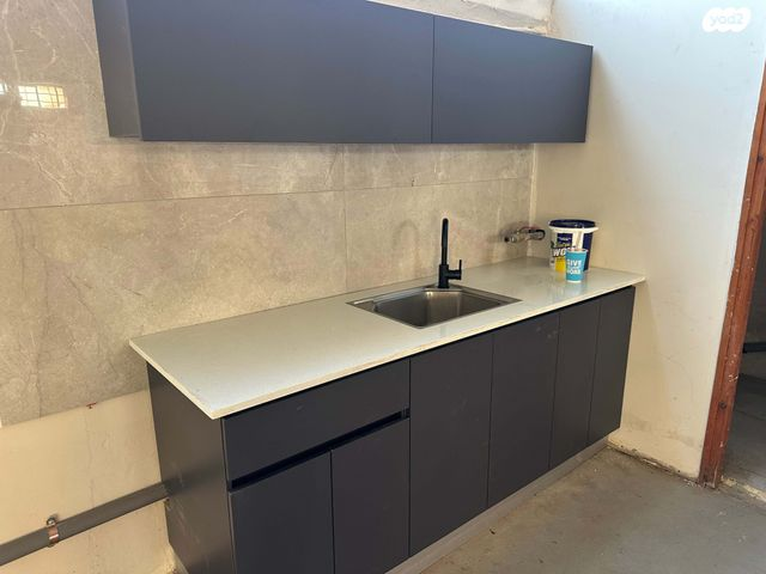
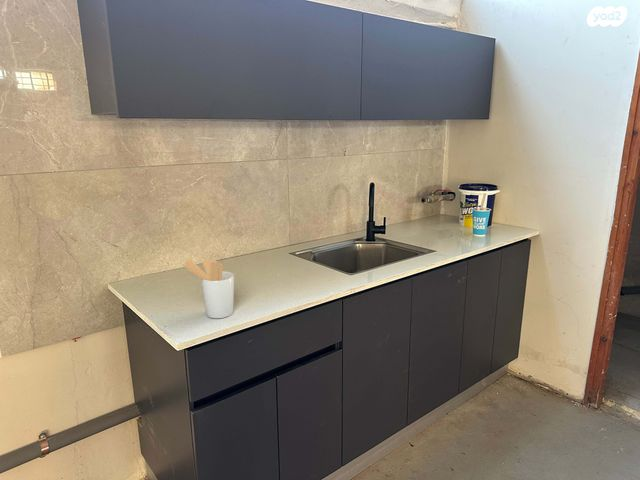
+ utensil holder [182,258,235,319]
